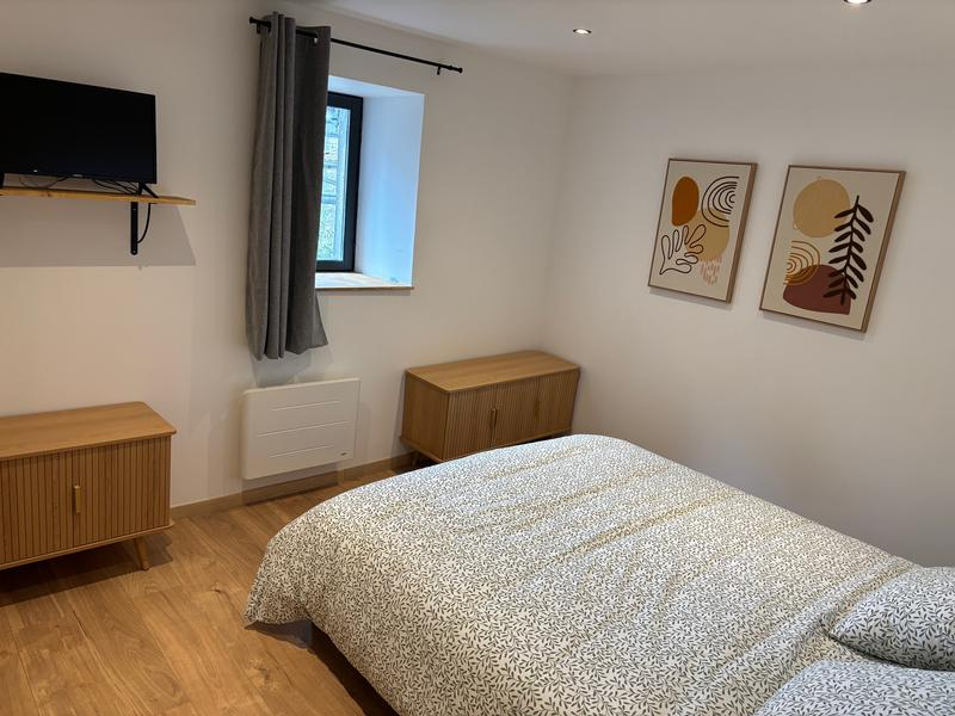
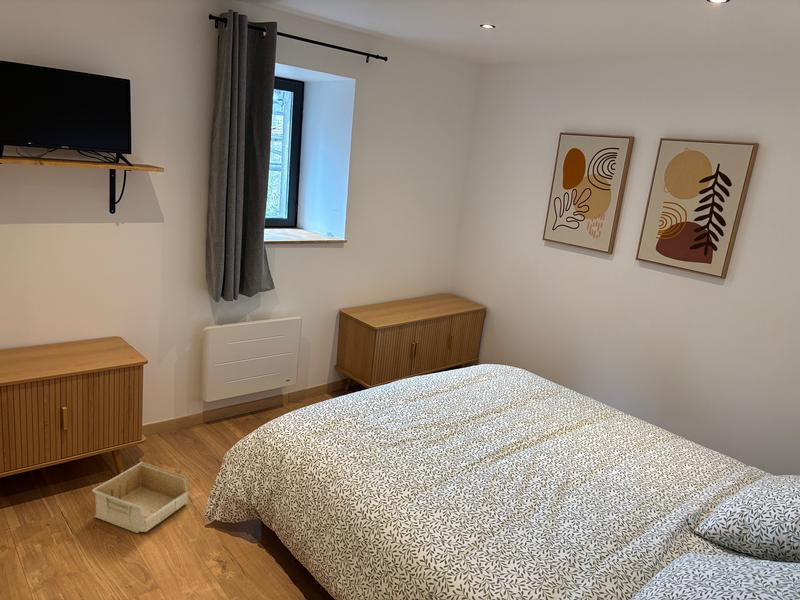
+ storage bin [91,461,189,534]
